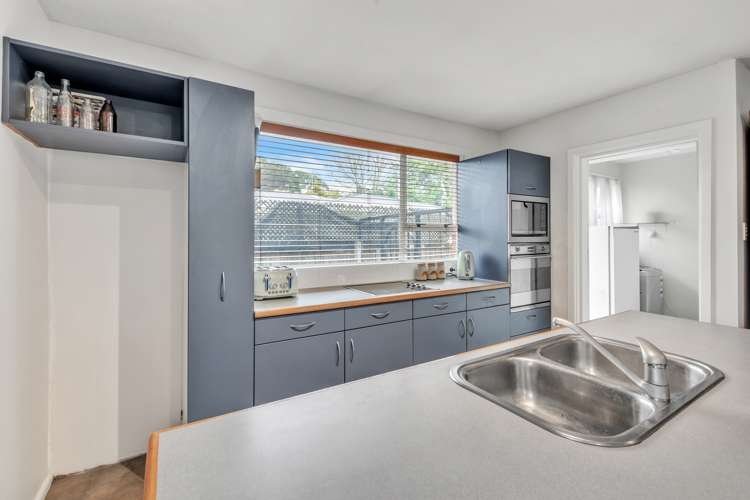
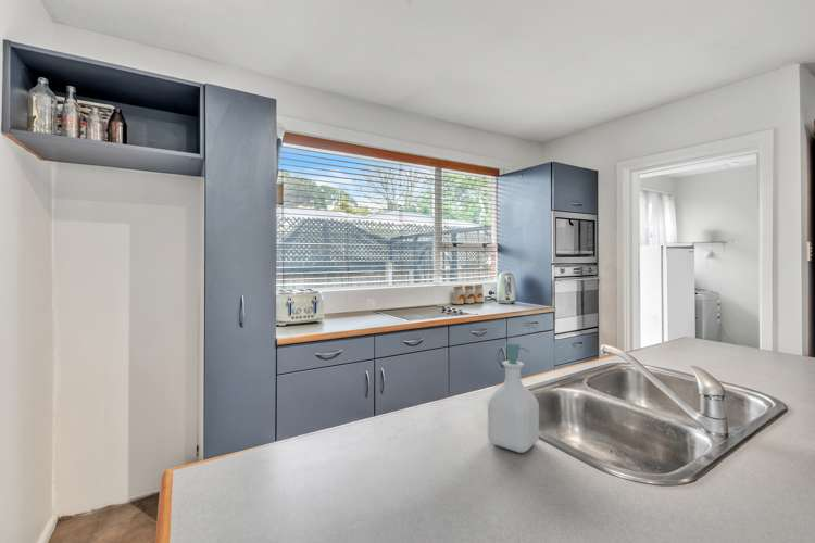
+ soap bottle [487,342,540,454]
